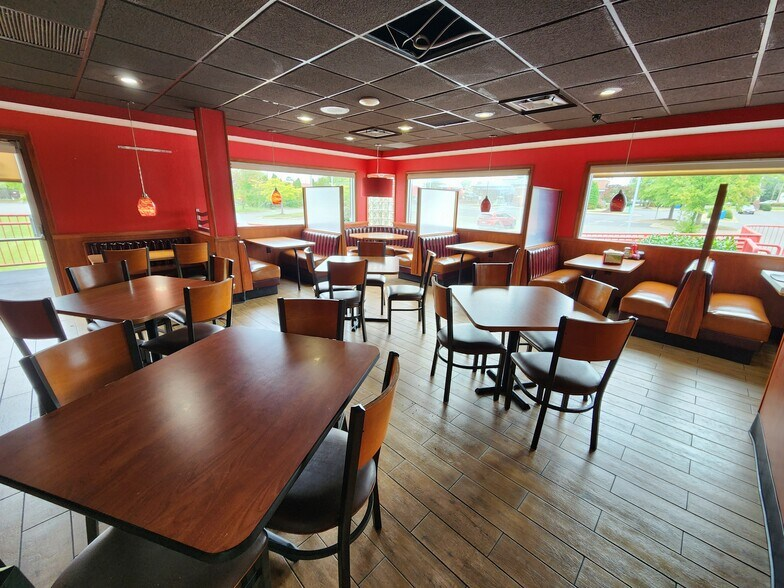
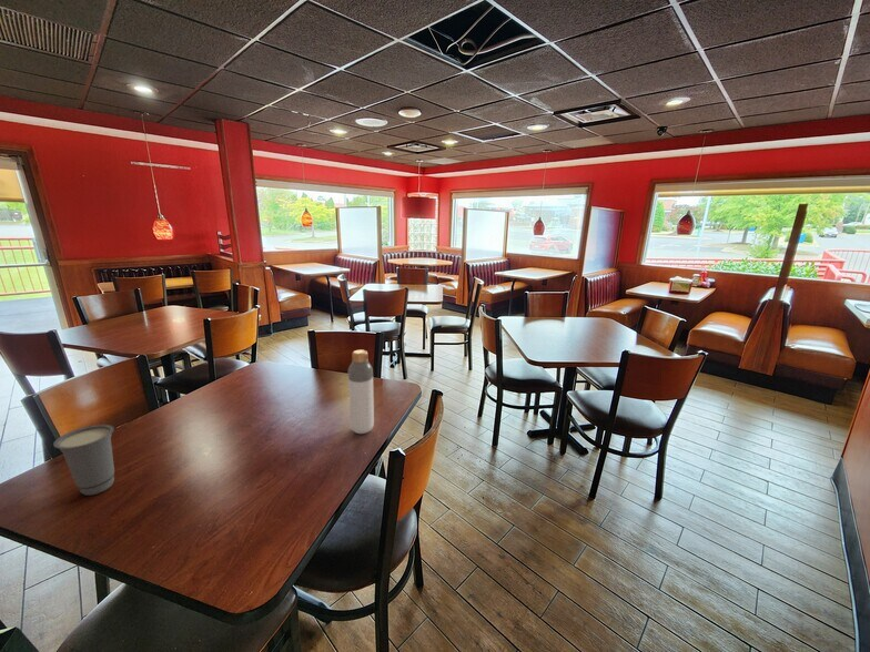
+ bottle [347,349,375,435]
+ cup [52,424,115,497]
